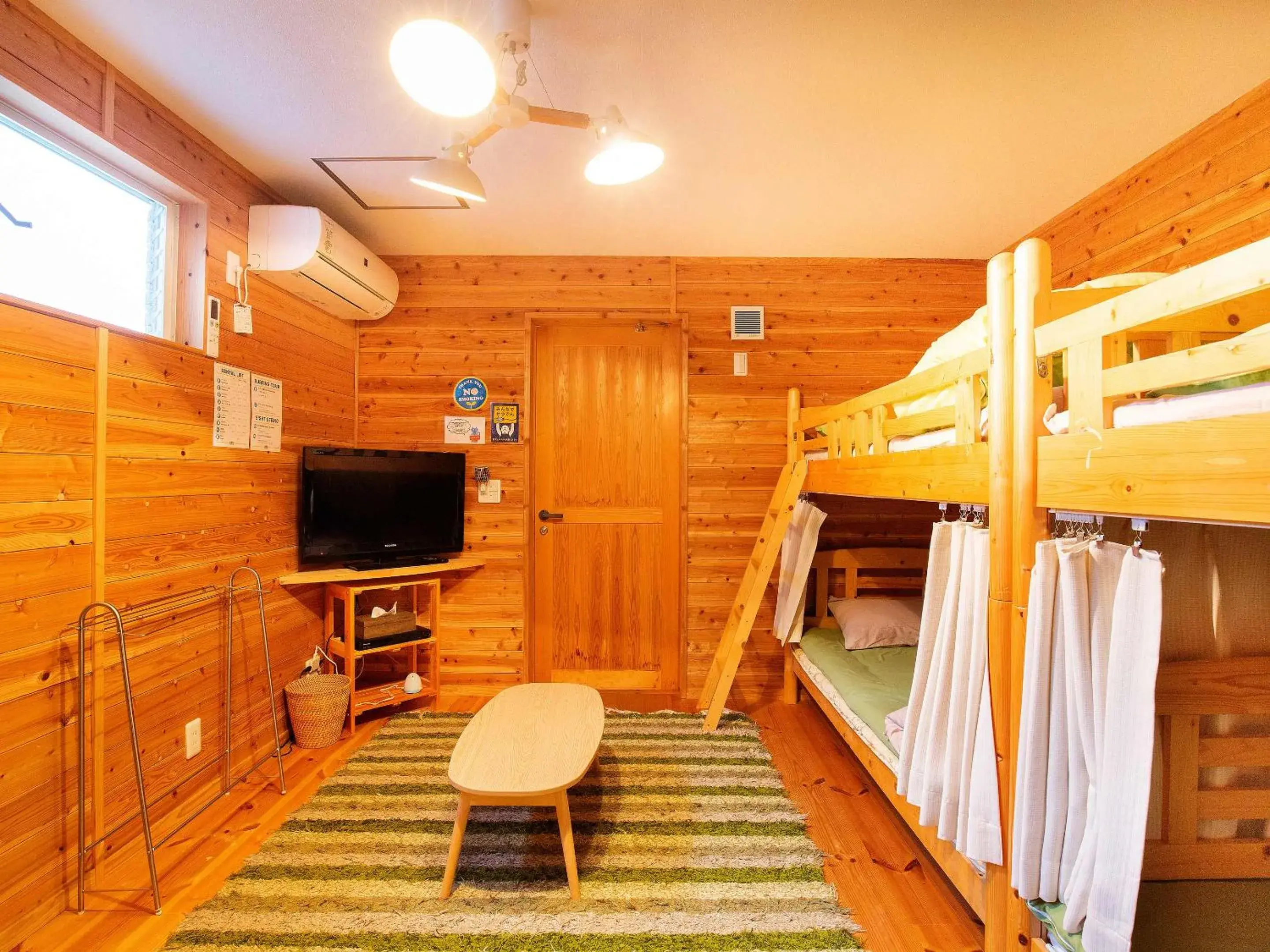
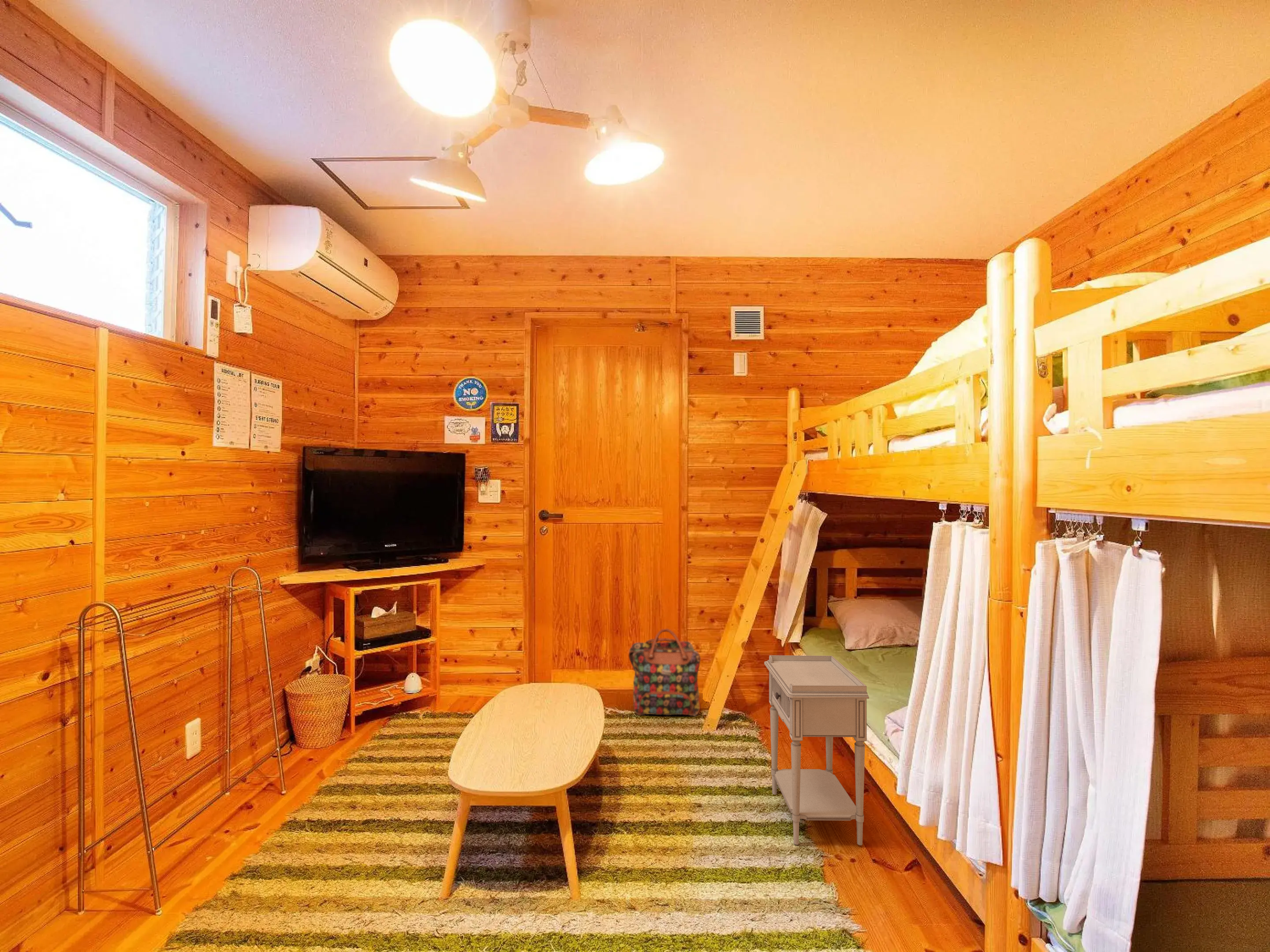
+ backpack [628,628,701,717]
+ nightstand [764,655,870,846]
